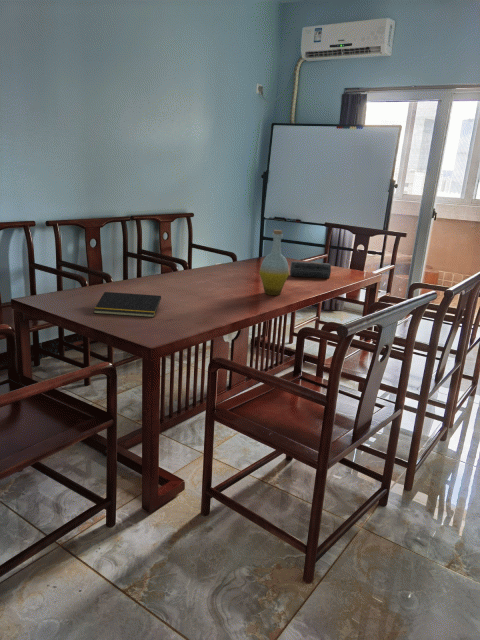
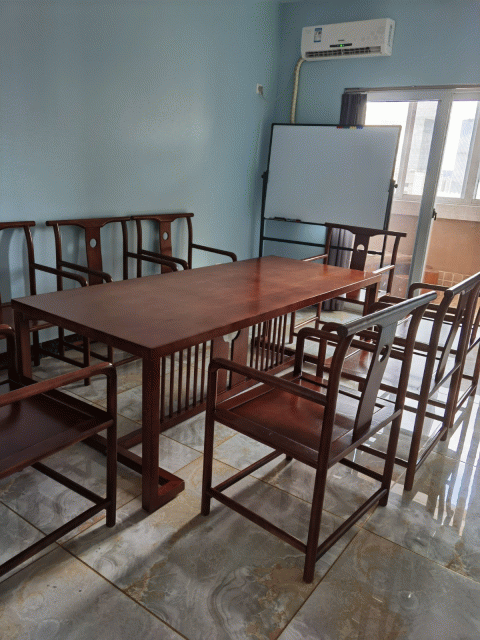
- notepad [93,291,162,318]
- bottle [258,229,290,296]
- speaker [289,260,332,279]
